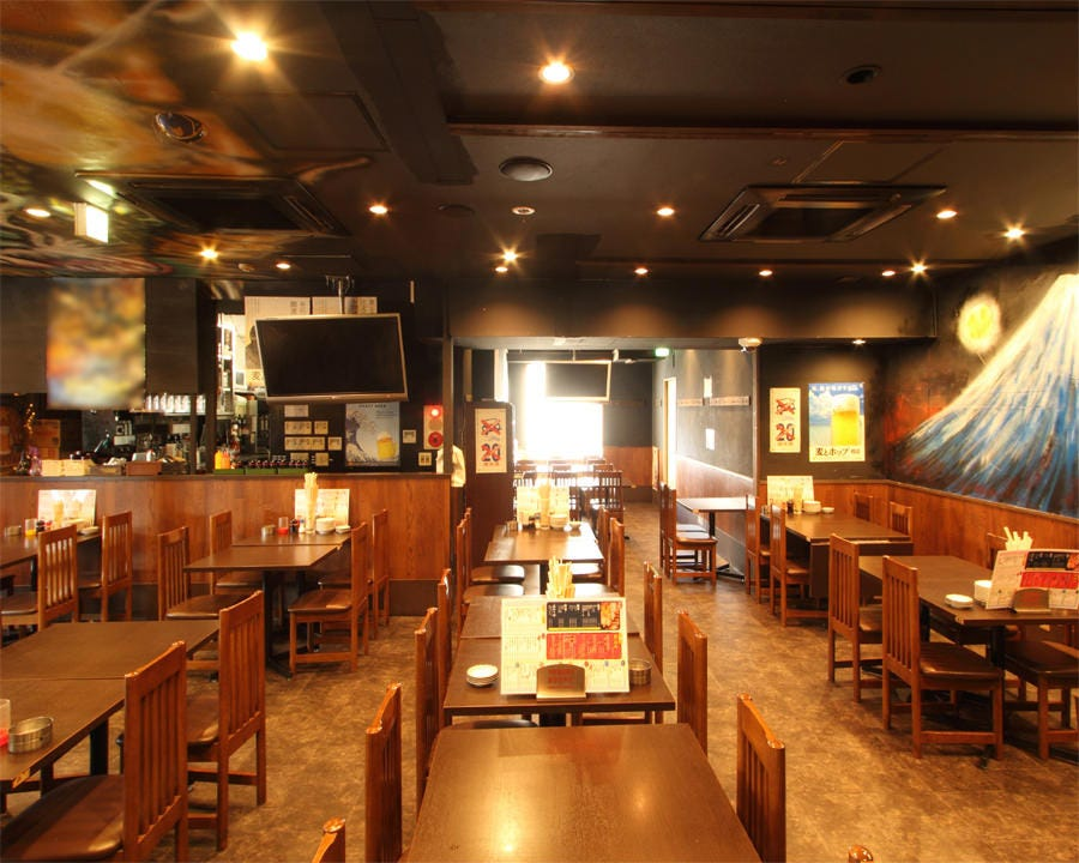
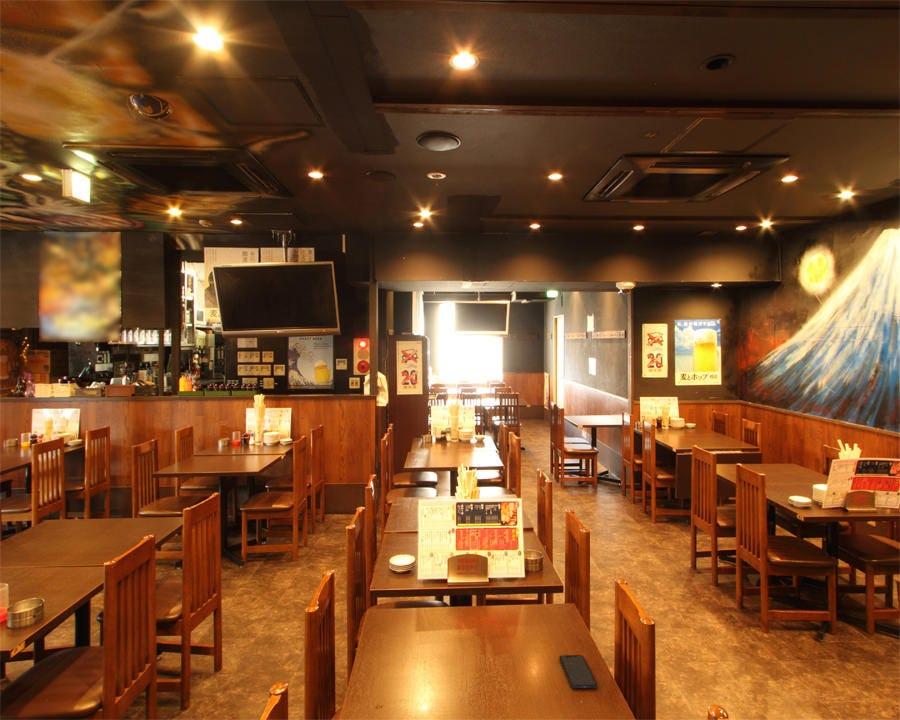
+ smartphone [559,654,598,689]
